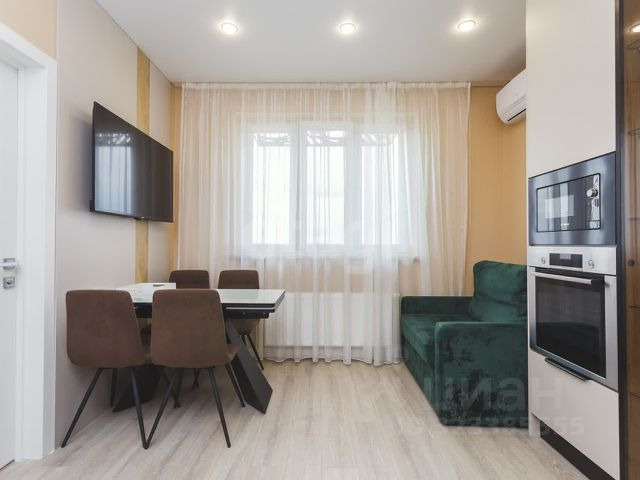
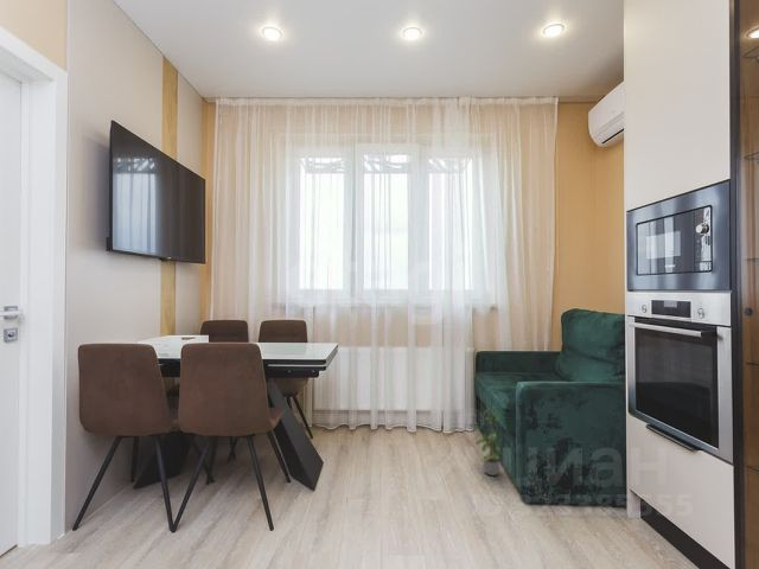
+ potted plant [474,405,503,477]
